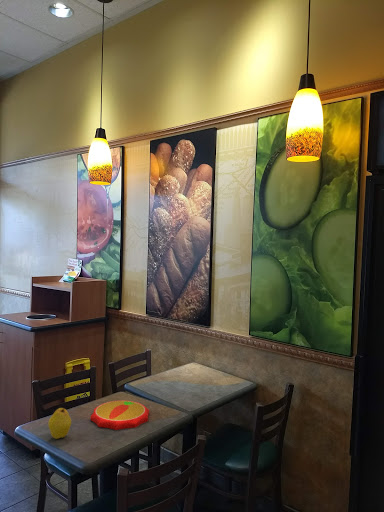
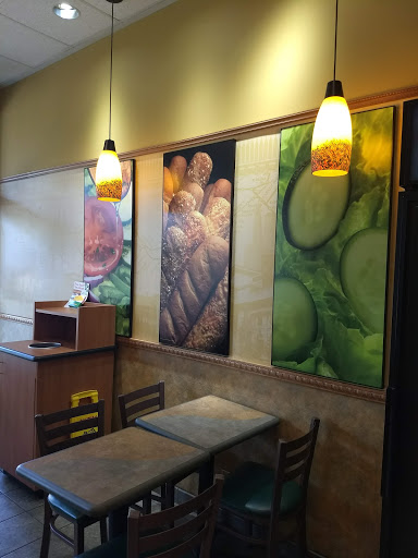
- plate [89,399,150,431]
- fruit [47,407,72,440]
